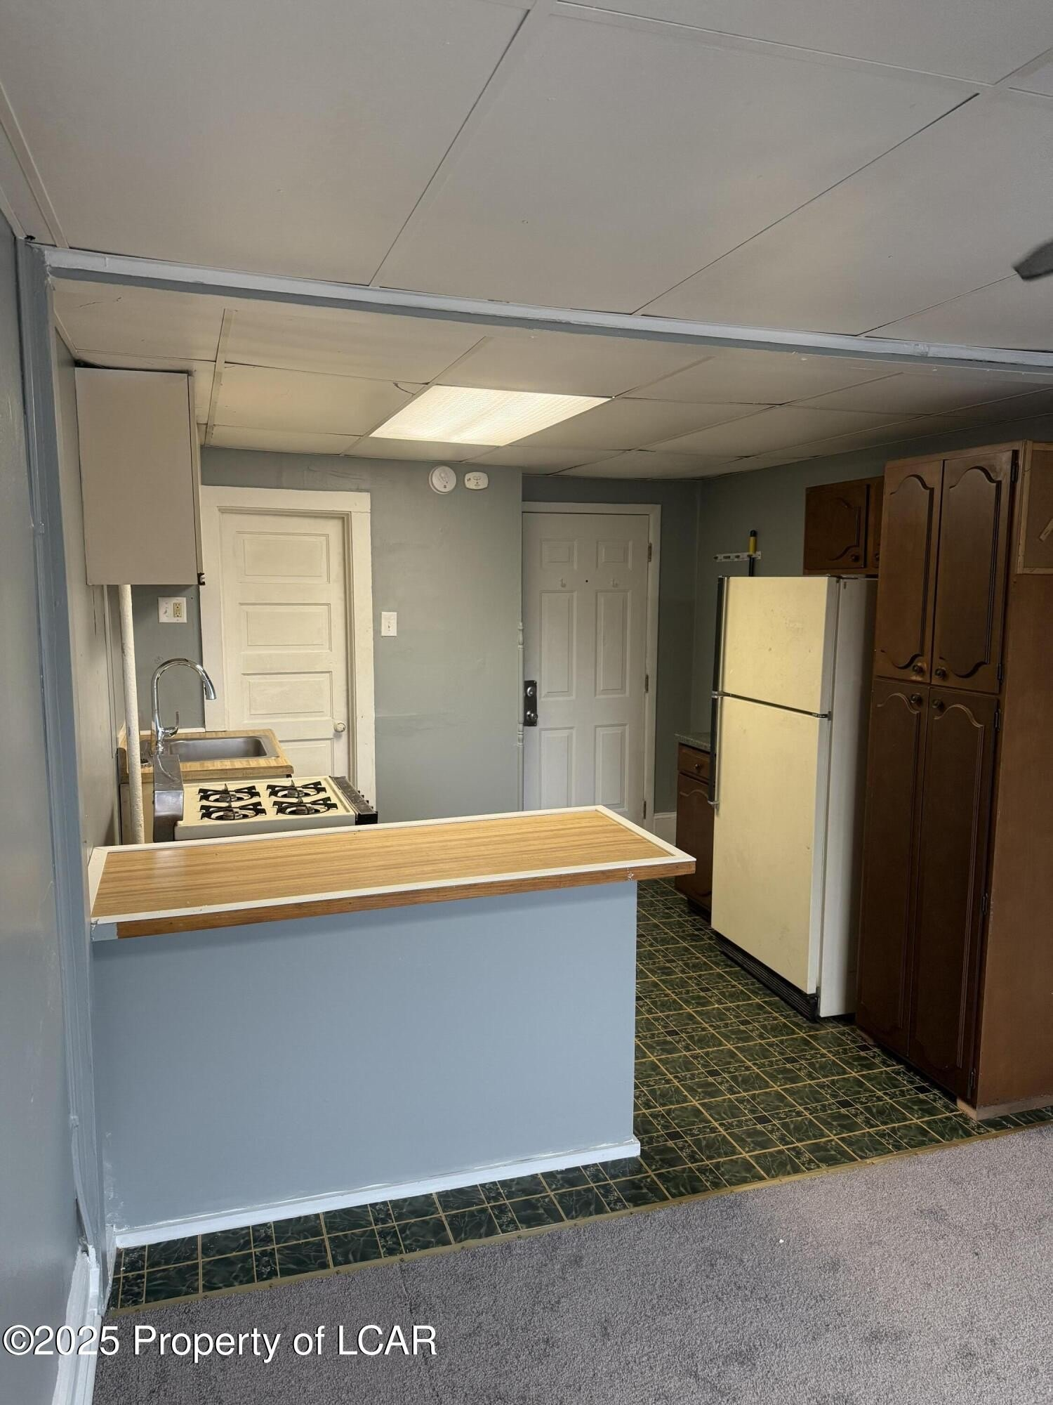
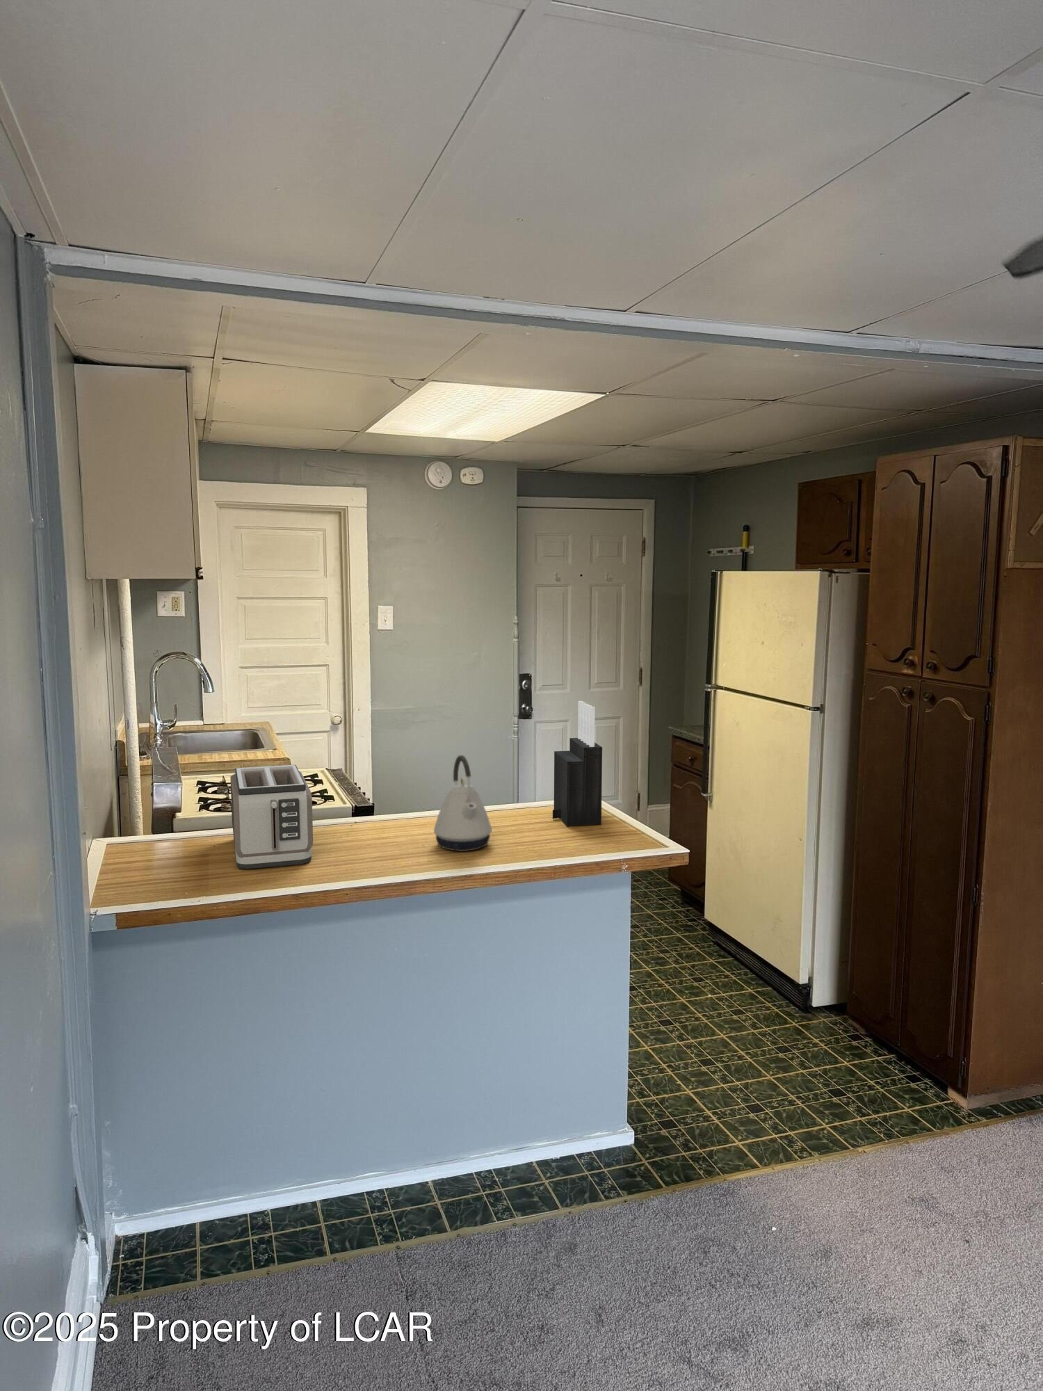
+ knife block [552,700,603,827]
+ toaster [229,763,313,870]
+ kettle [433,755,492,852]
